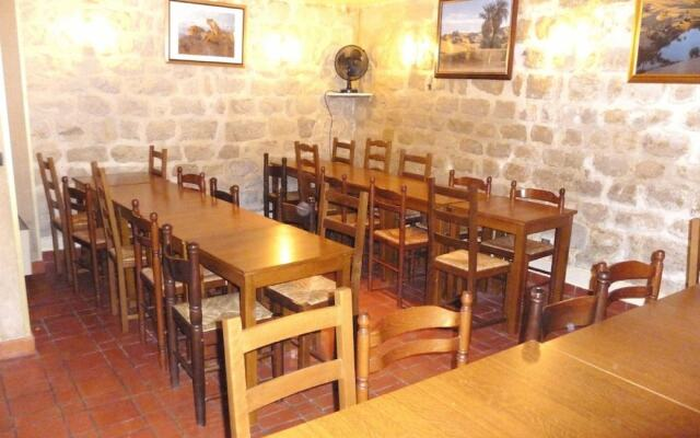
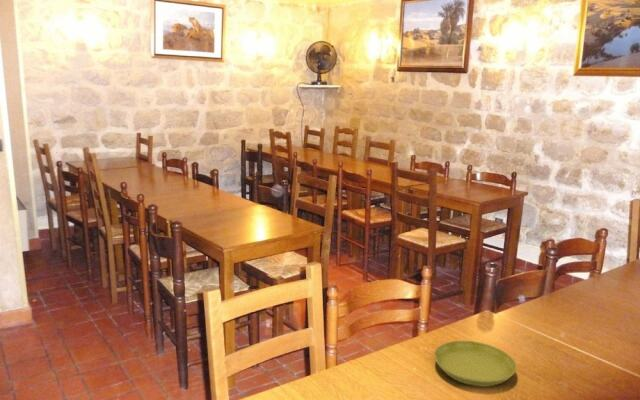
+ saucer [433,340,517,388]
